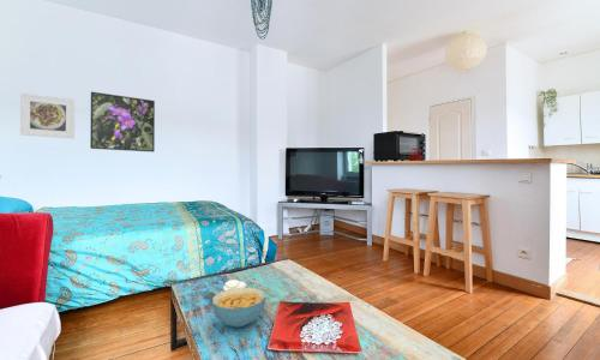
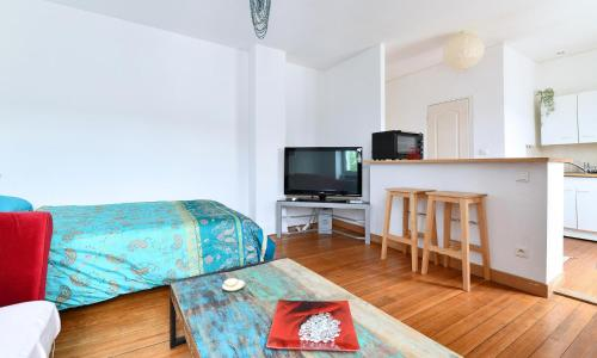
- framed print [19,92,76,139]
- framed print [89,91,156,154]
- cereal bowl [211,286,268,329]
